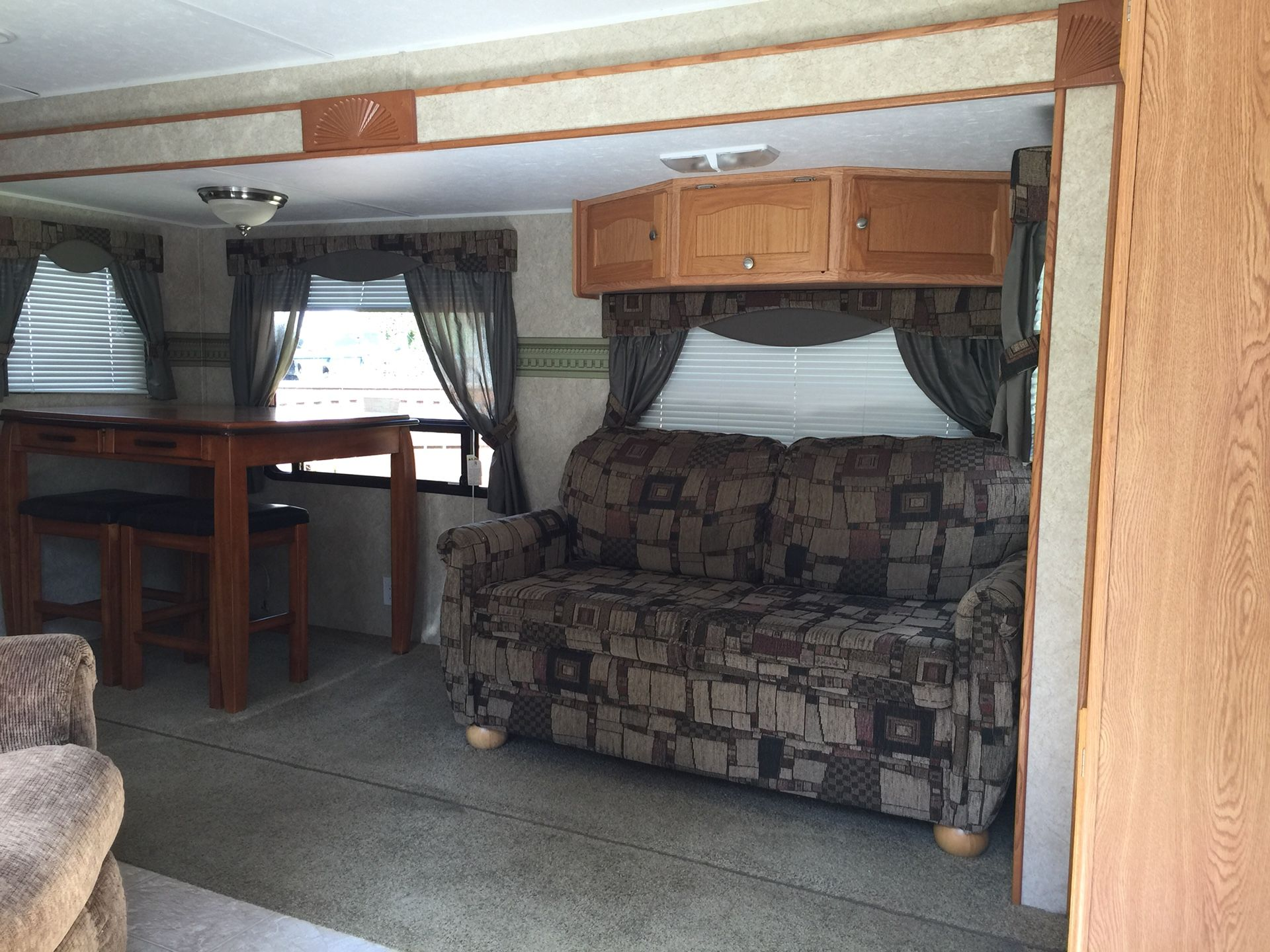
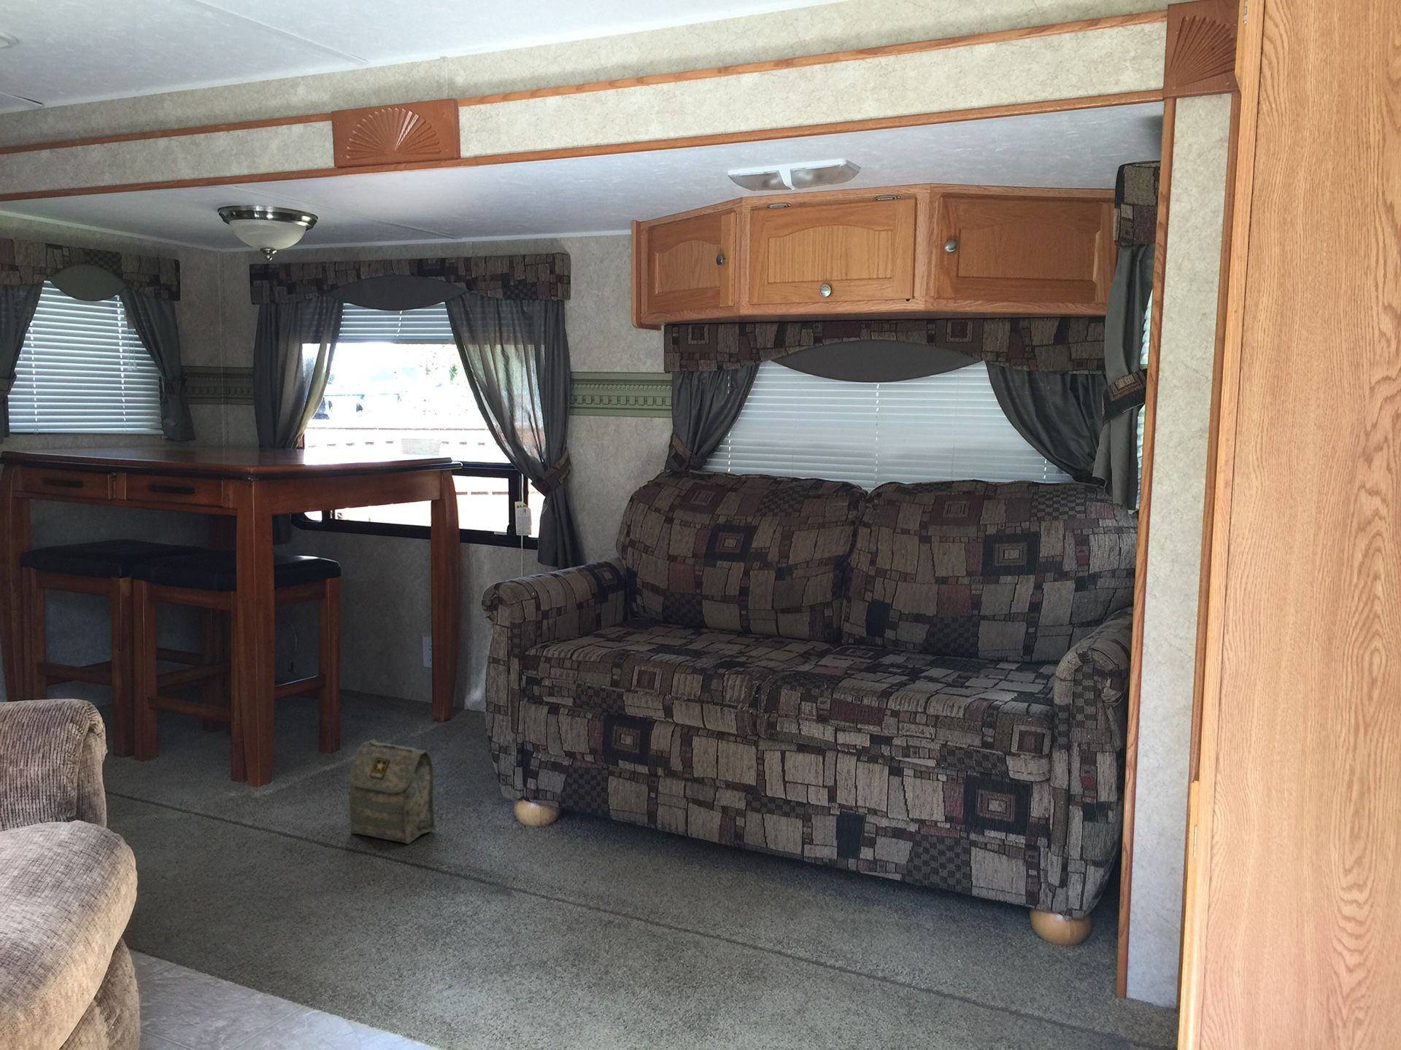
+ bag [349,738,436,845]
